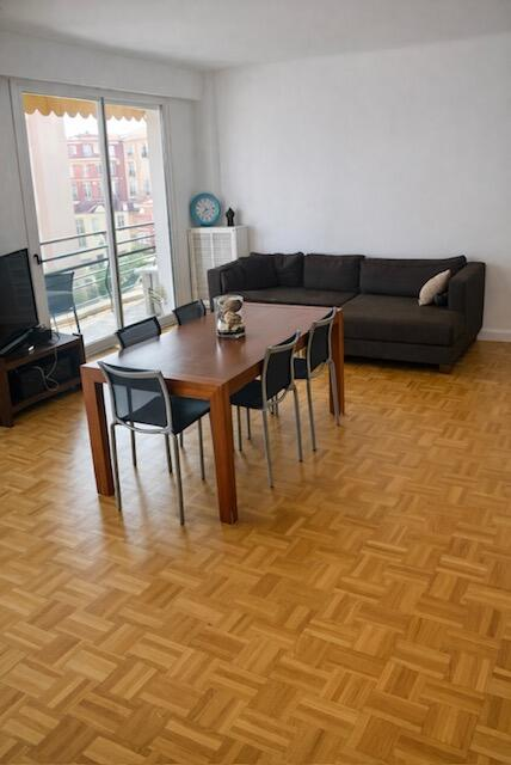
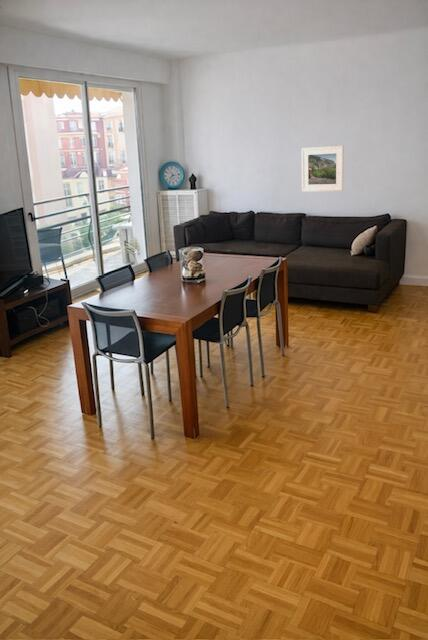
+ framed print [301,145,344,193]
